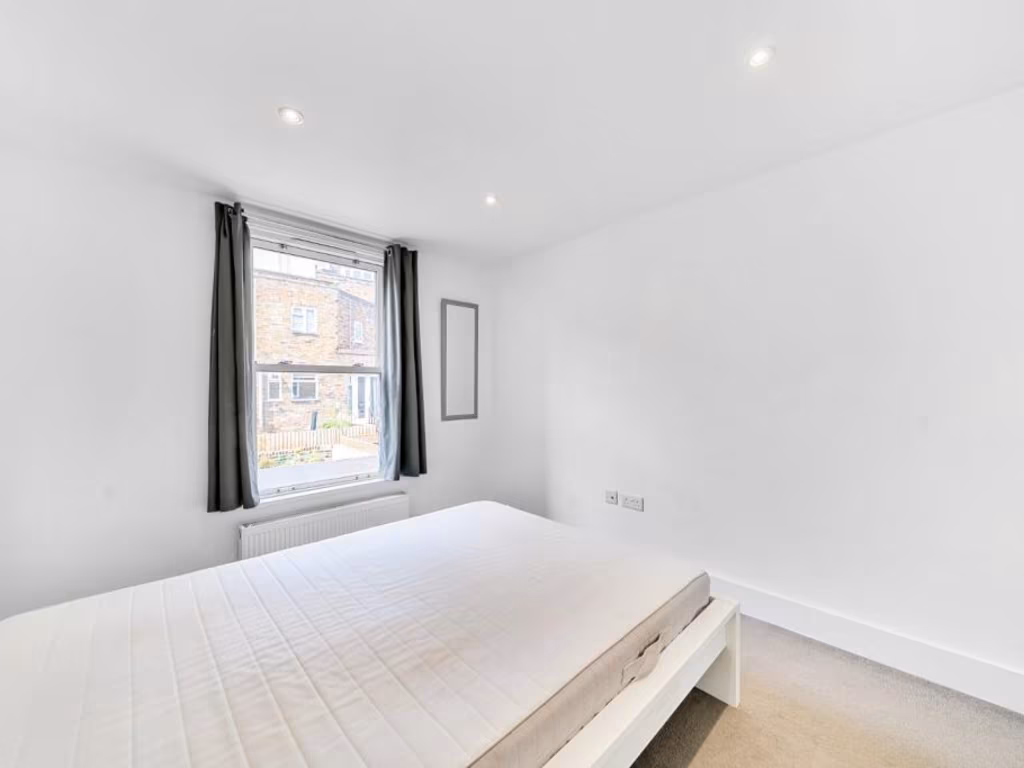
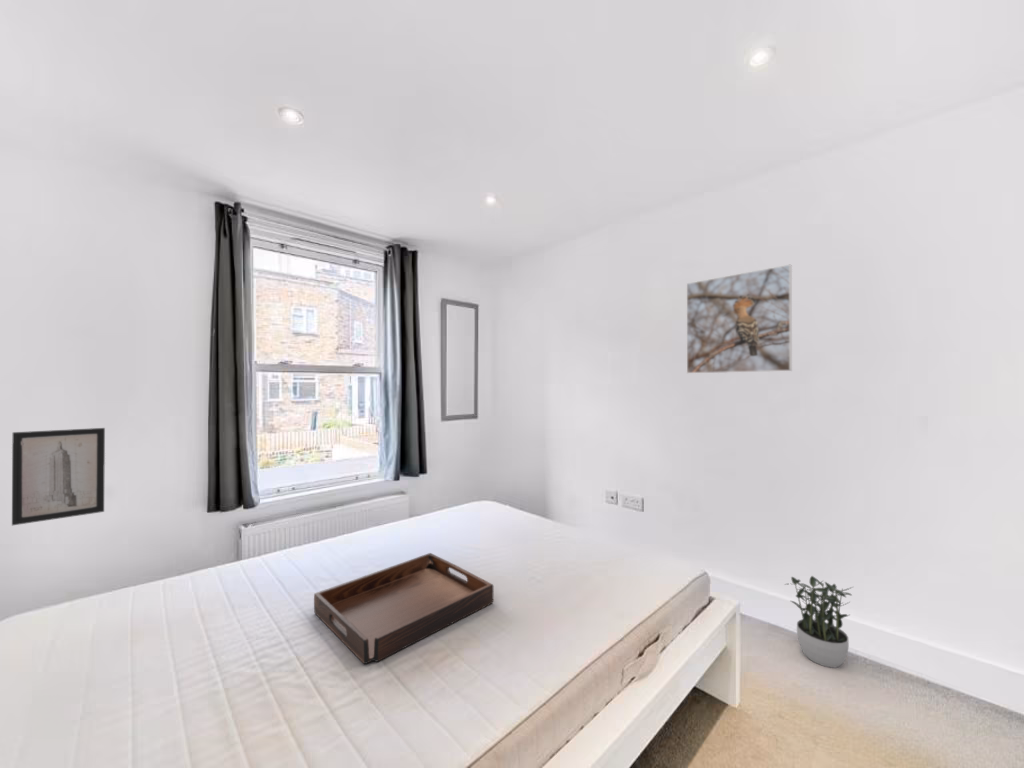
+ serving tray [313,552,494,665]
+ wall art [11,427,106,526]
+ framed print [686,264,793,374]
+ potted plant [783,575,854,669]
